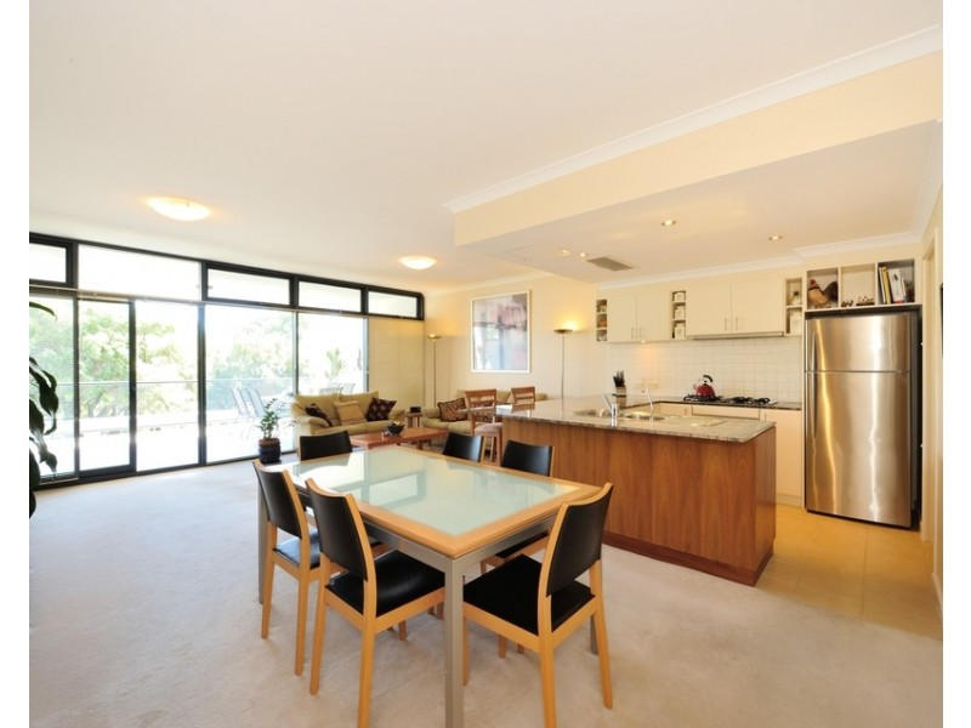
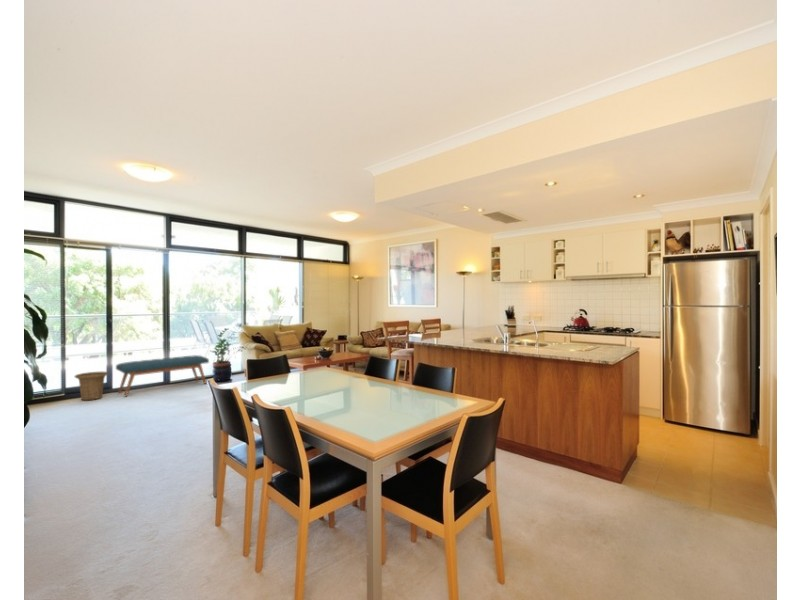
+ basket [74,371,109,402]
+ bench [115,354,210,398]
